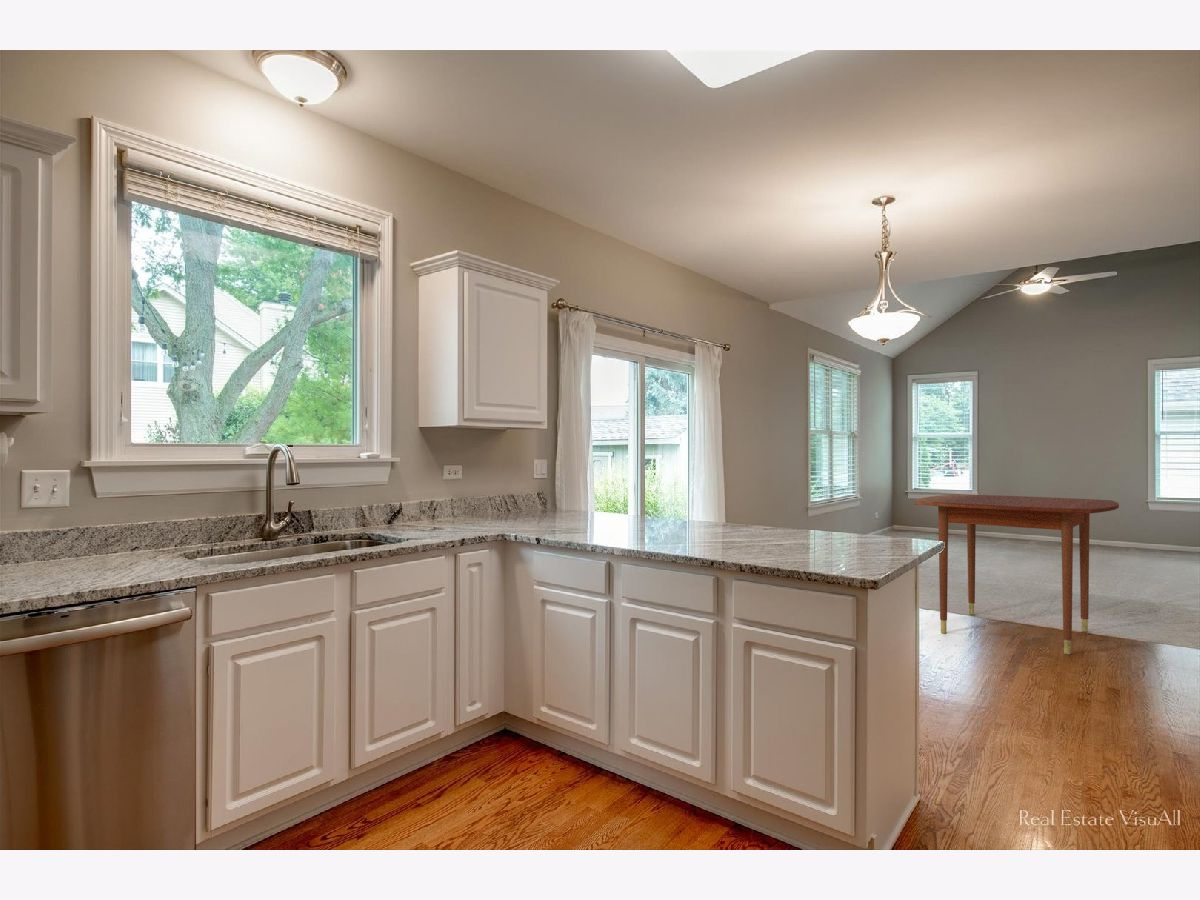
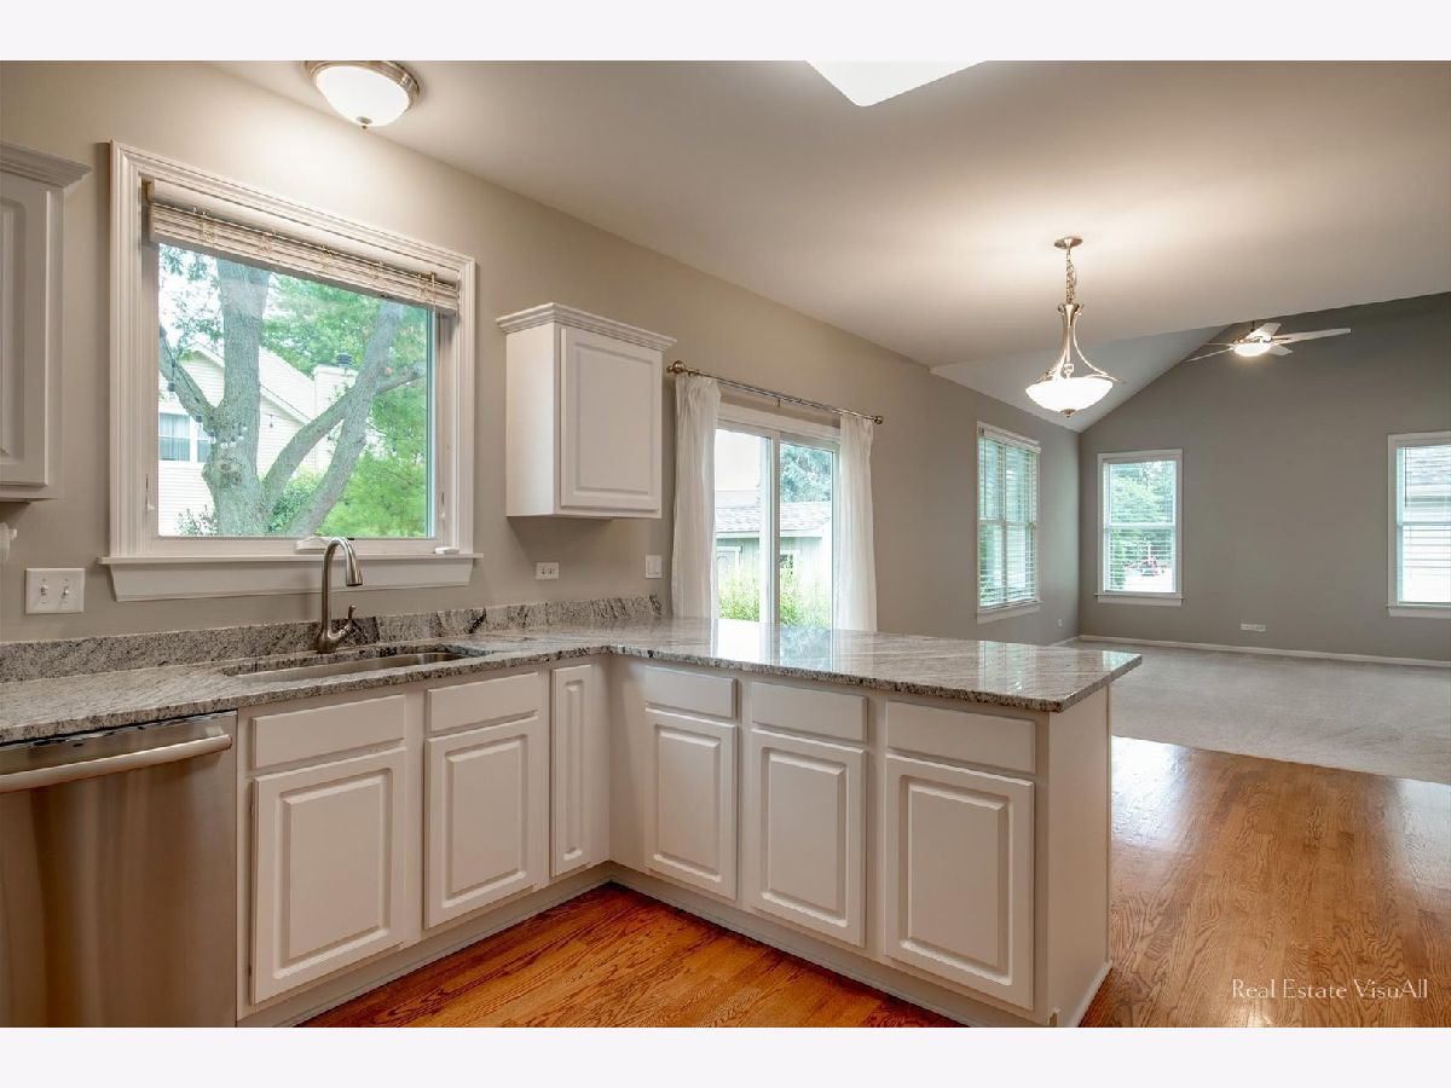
- dining table [913,493,1120,656]
